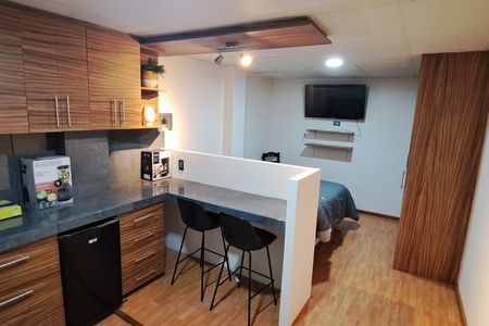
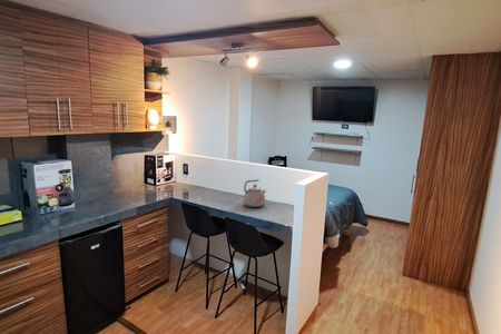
+ kettle [243,178,267,208]
